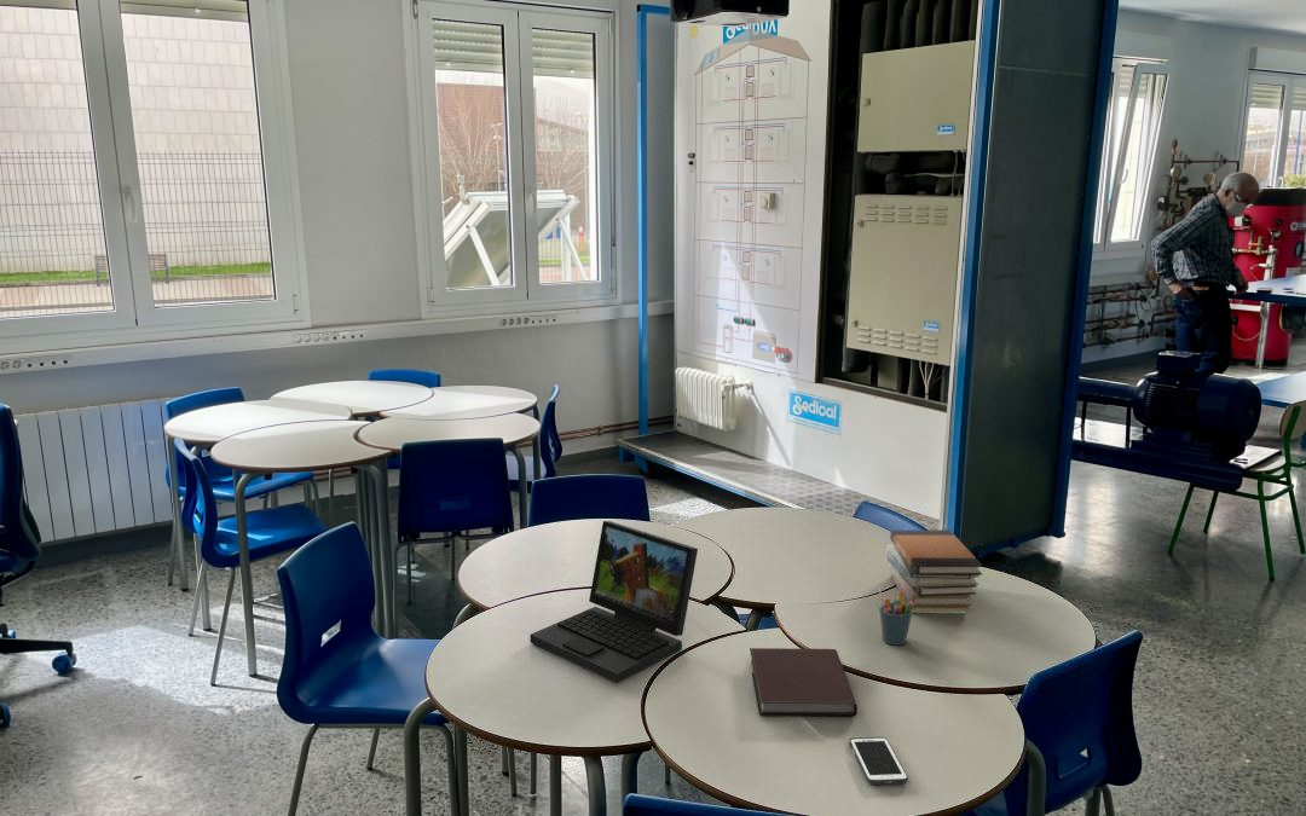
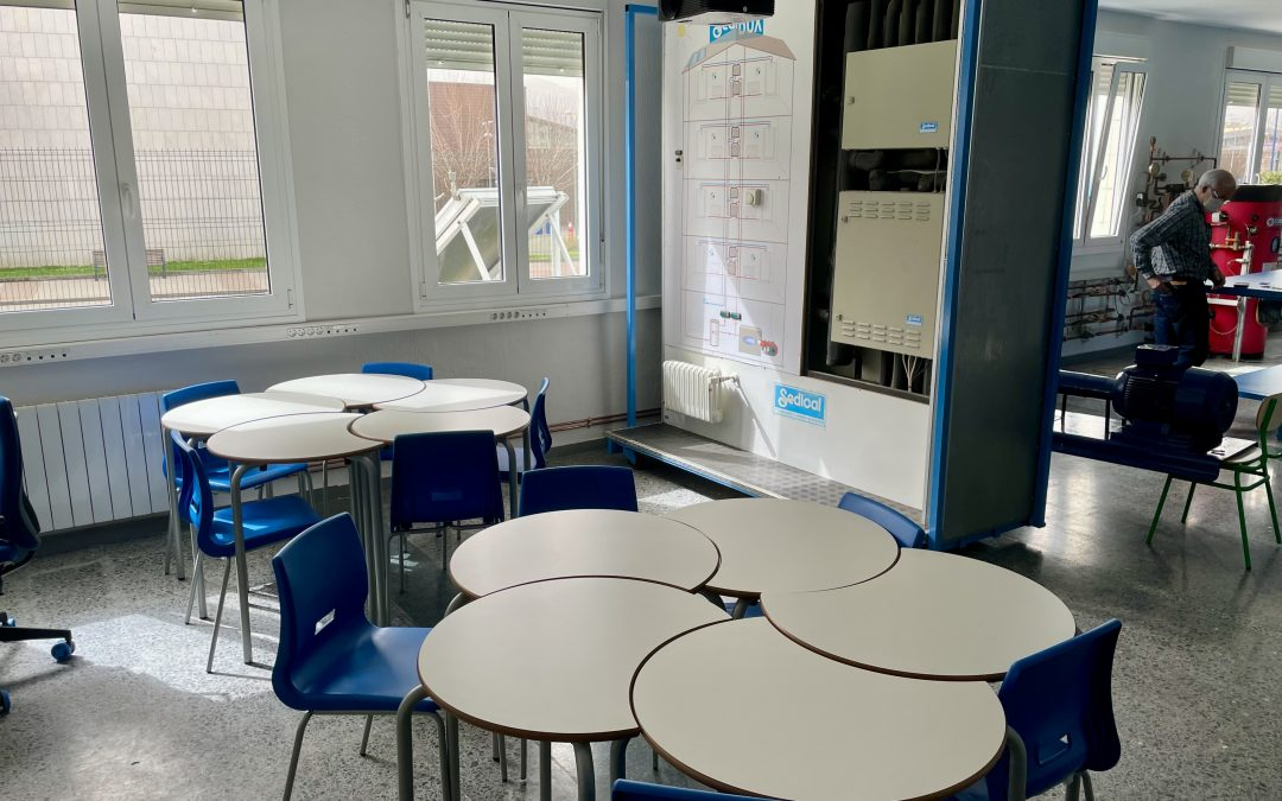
- notebook [749,647,859,718]
- pen holder [878,588,914,646]
- laptop [528,520,699,684]
- cell phone [849,736,909,786]
- book stack [885,528,984,614]
